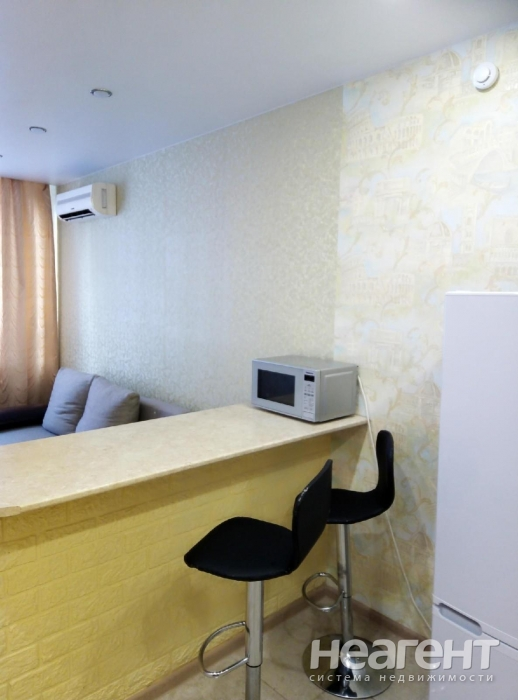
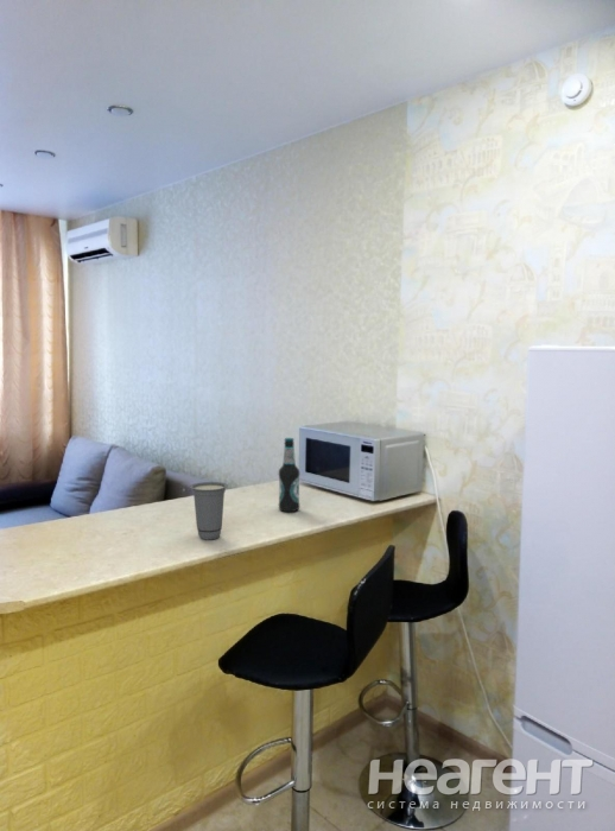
+ bottle [278,437,300,513]
+ cup [189,481,229,540]
